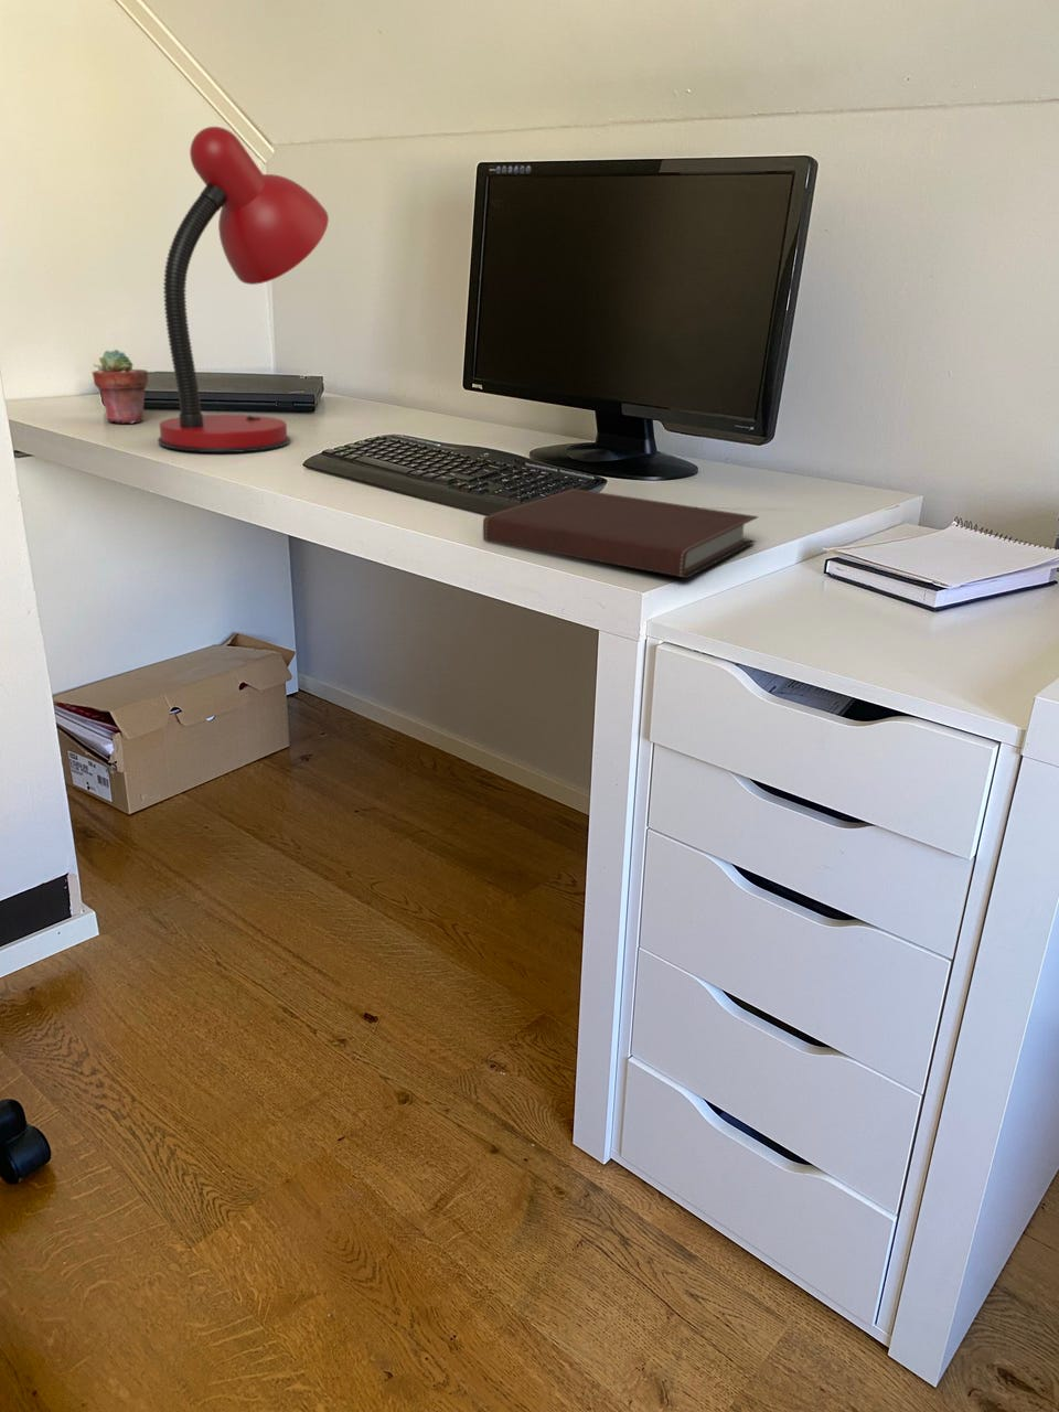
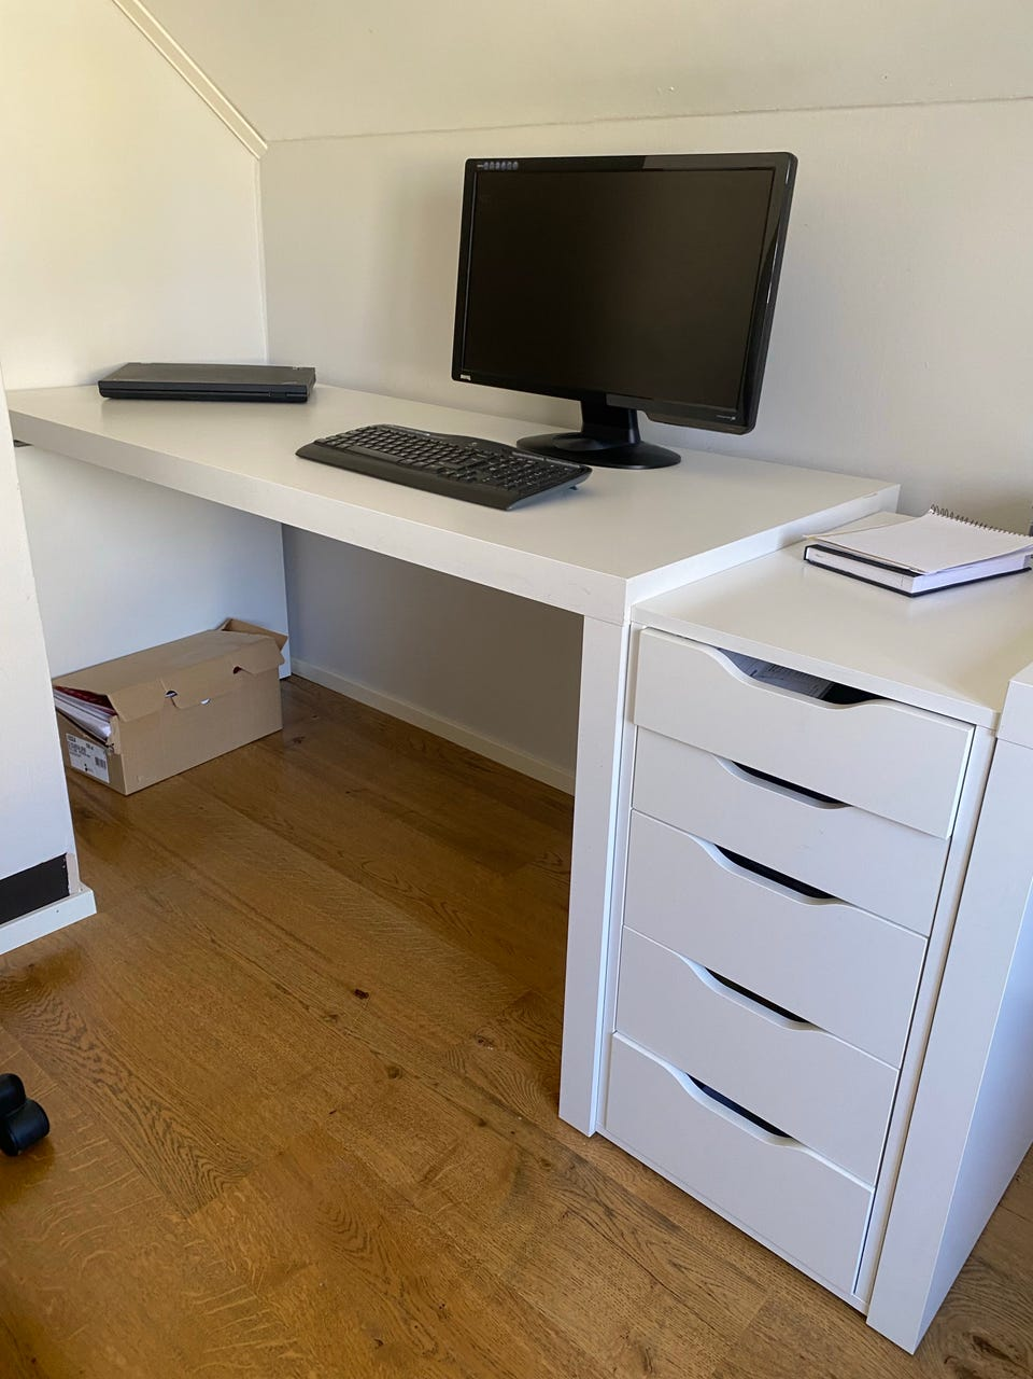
- desk lamp [157,126,330,454]
- potted succulent [90,349,149,425]
- notebook [482,488,759,579]
